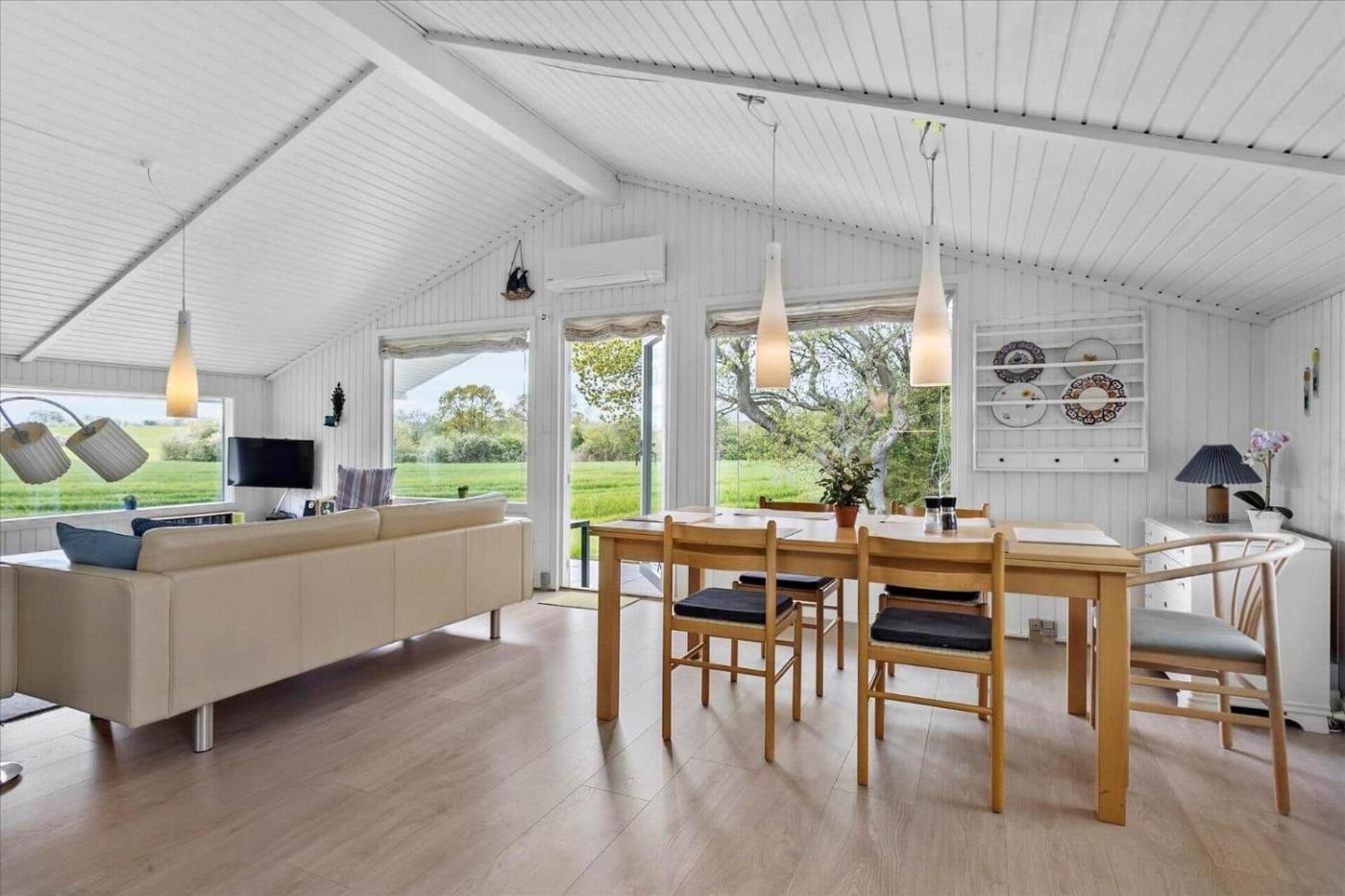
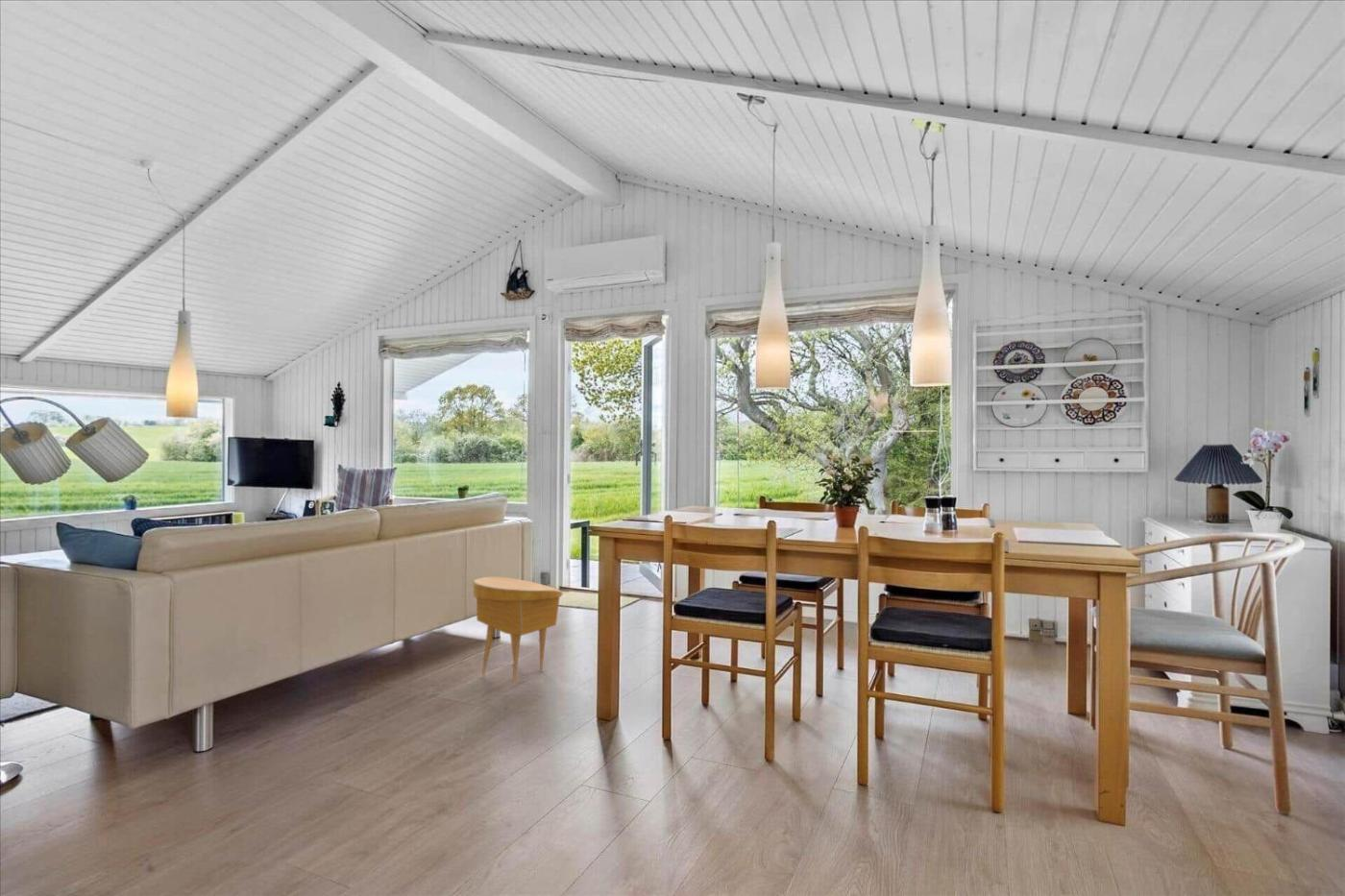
+ side table [473,575,563,686]
